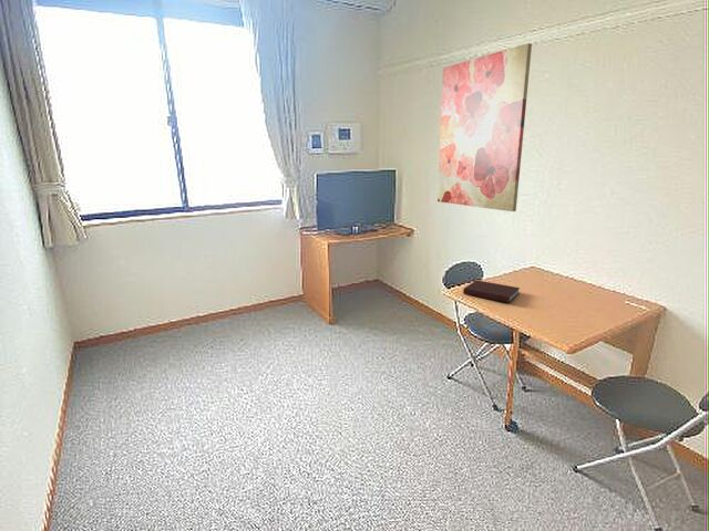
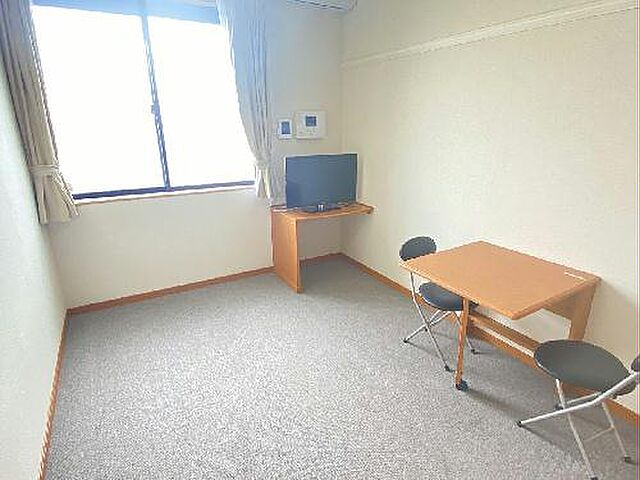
- notebook [462,279,521,304]
- wall art [436,42,533,212]
